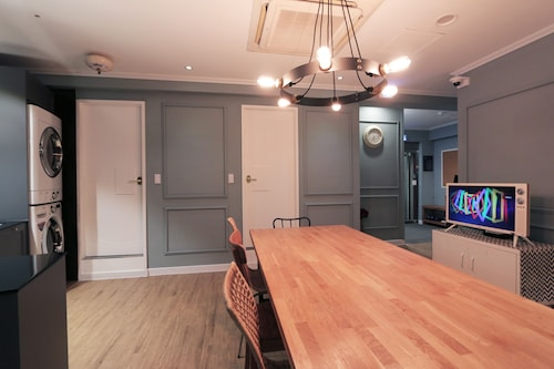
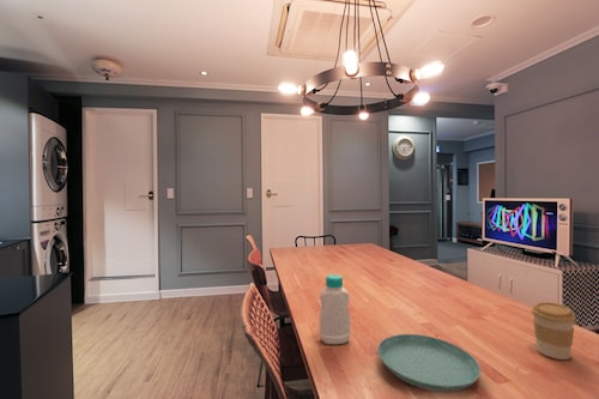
+ saucer [376,333,482,393]
+ coffee cup [531,301,577,361]
+ bottle [319,273,351,345]
